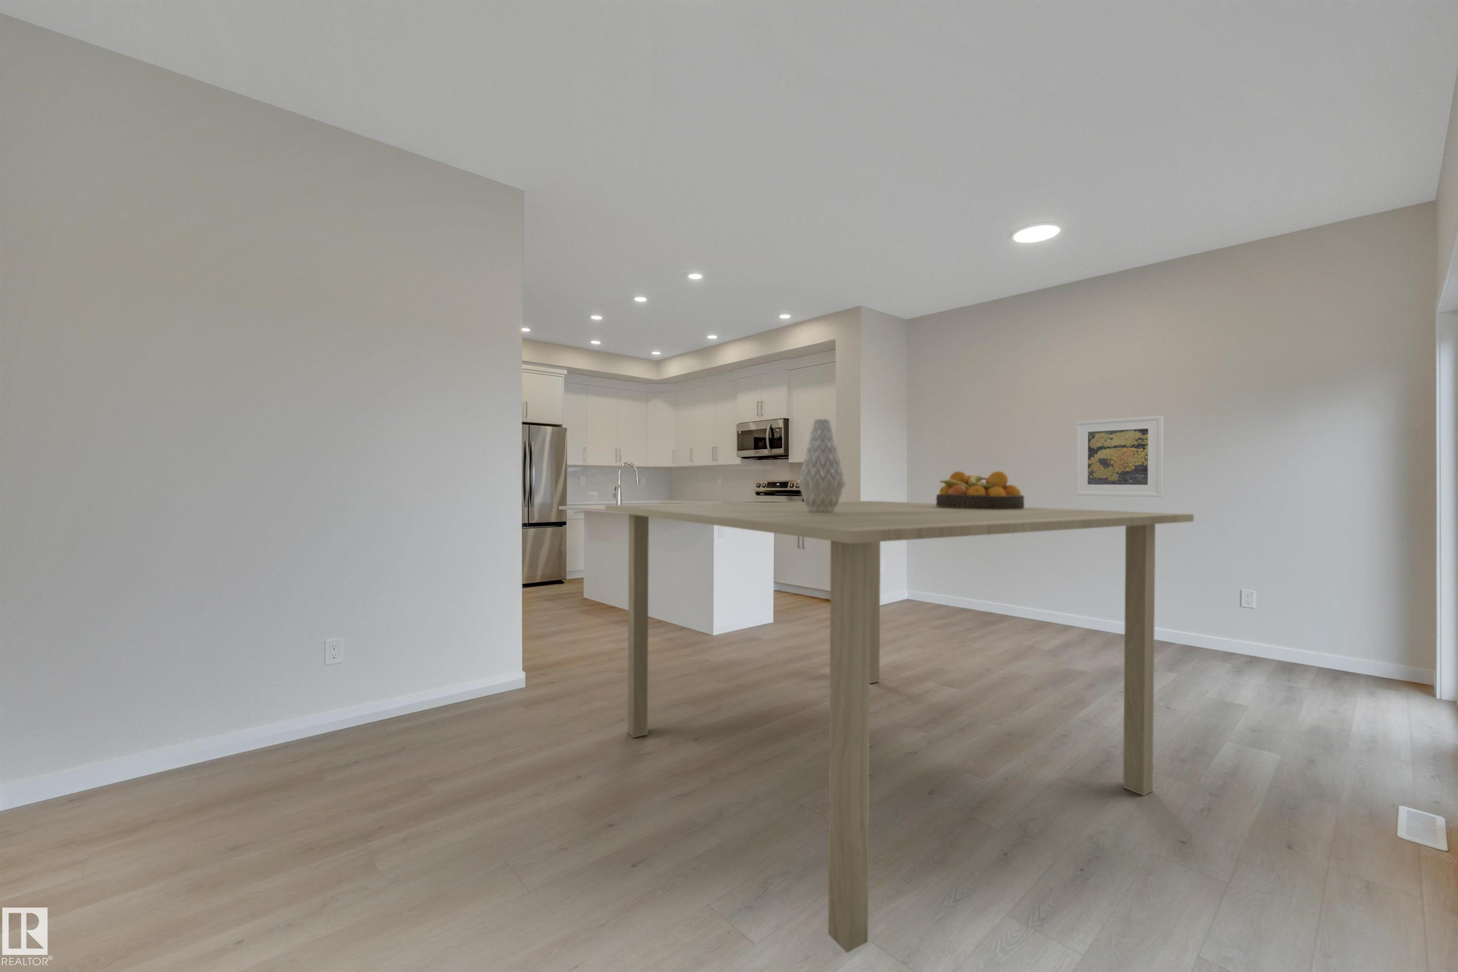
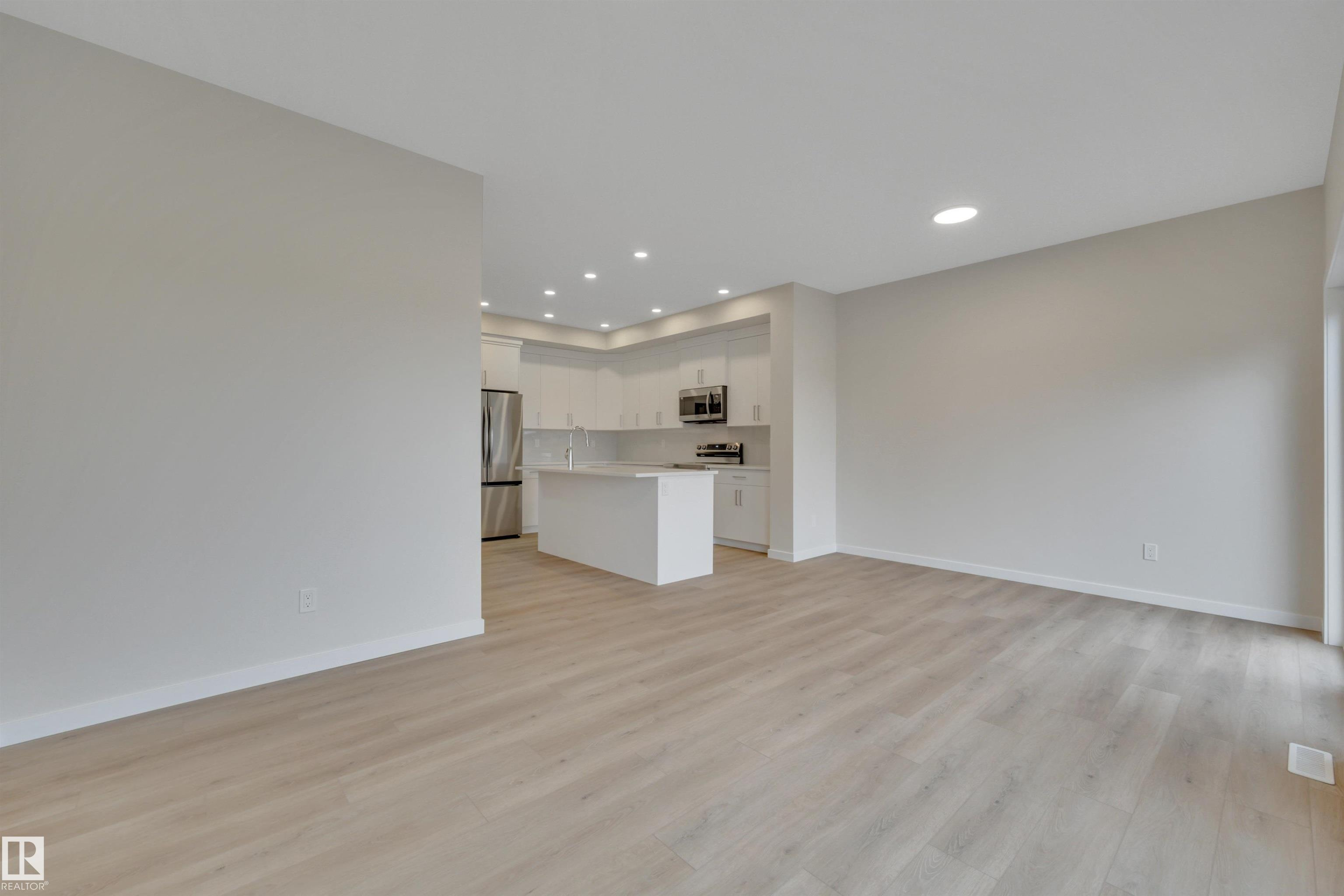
- fruit bowl [935,471,1025,509]
- dining table [604,500,1194,954]
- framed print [1075,415,1164,497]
- vase [797,418,846,512]
